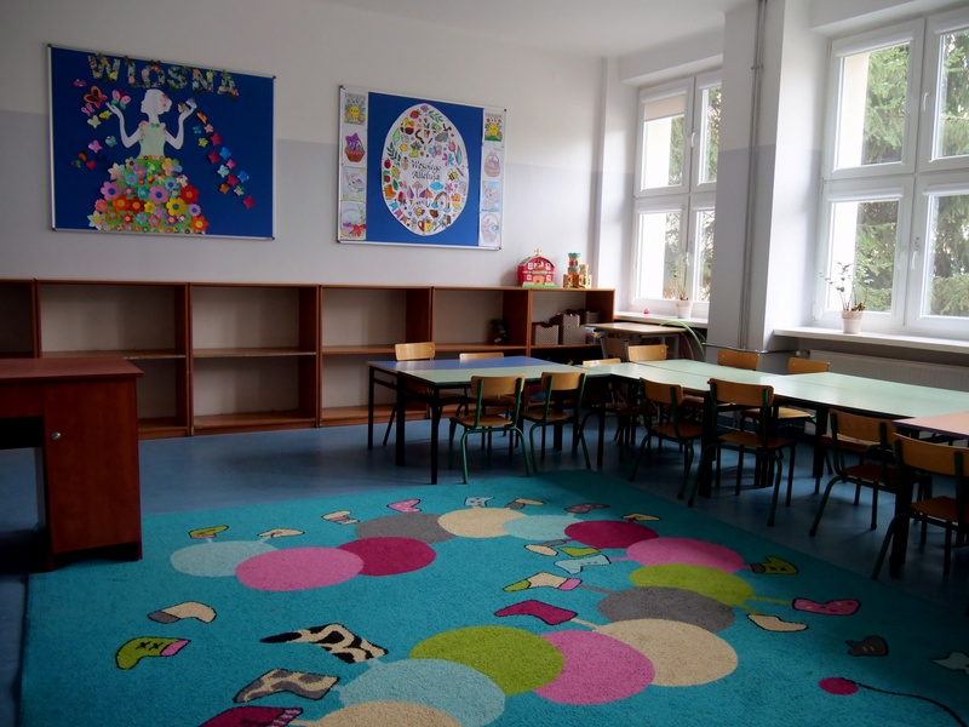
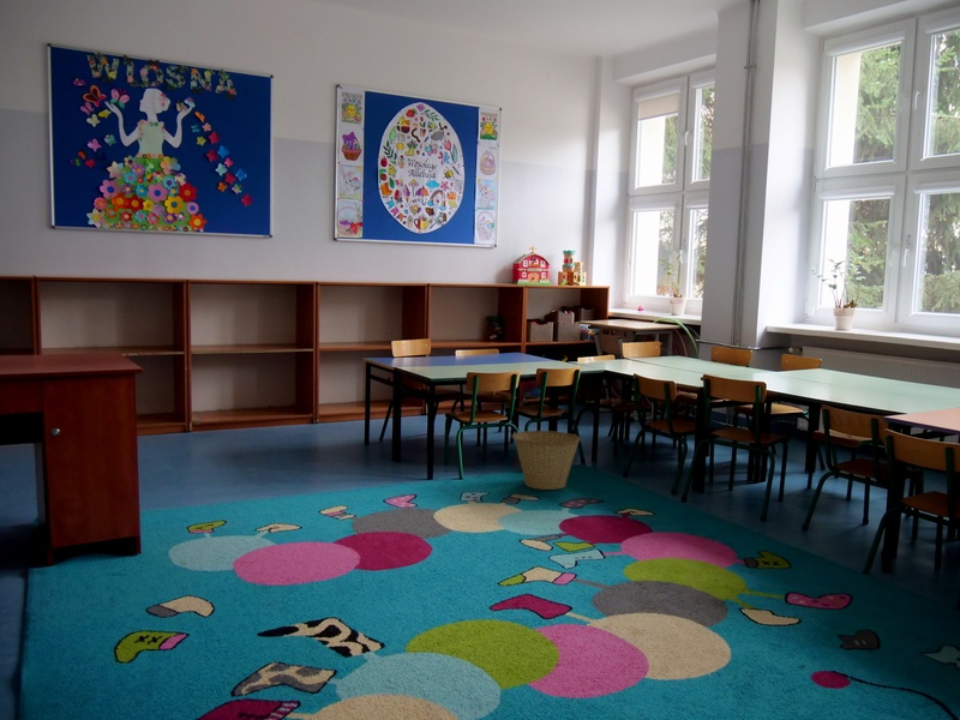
+ basket [511,430,581,491]
